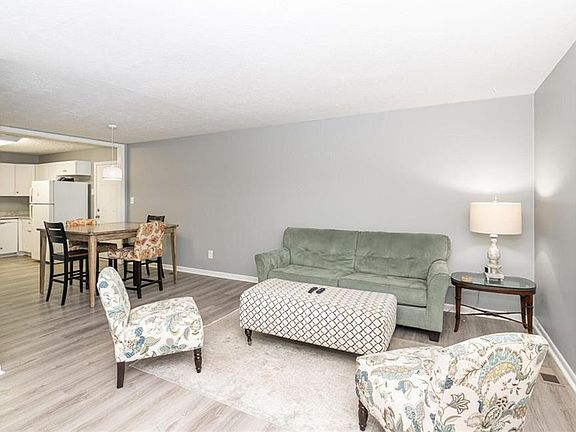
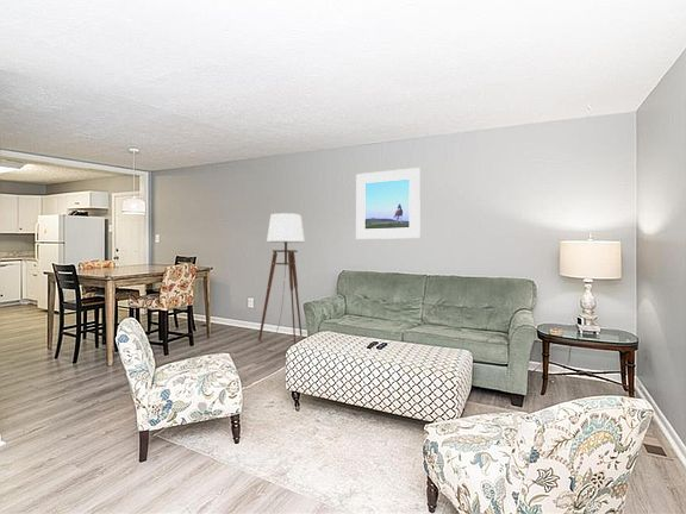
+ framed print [355,167,422,240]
+ floor lamp [257,212,306,345]
